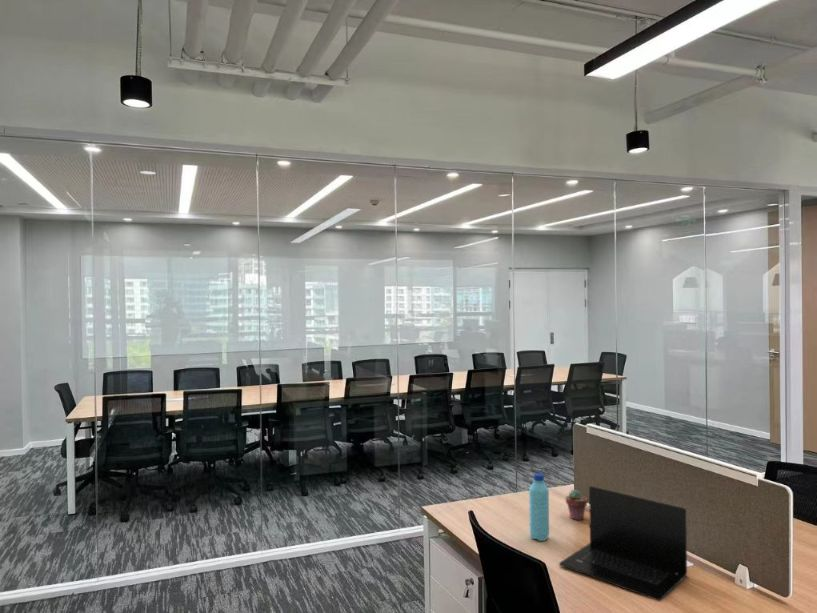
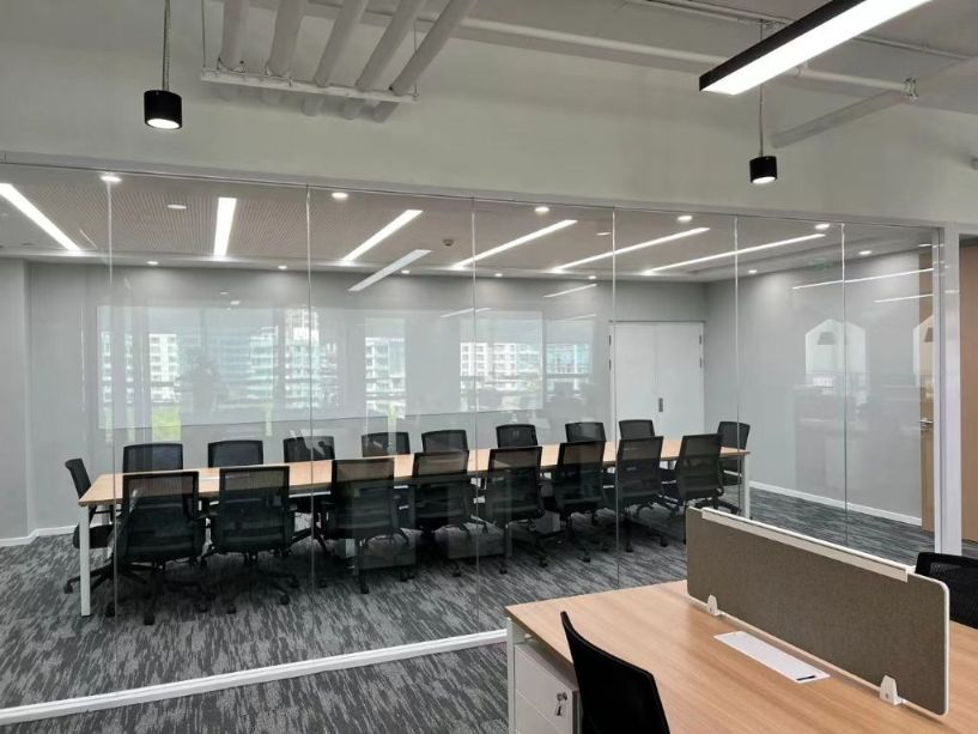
- laptop [558,485,688,602]
- potted succulent [565,489,588,521]
- water bottle [528,472,550,542]
